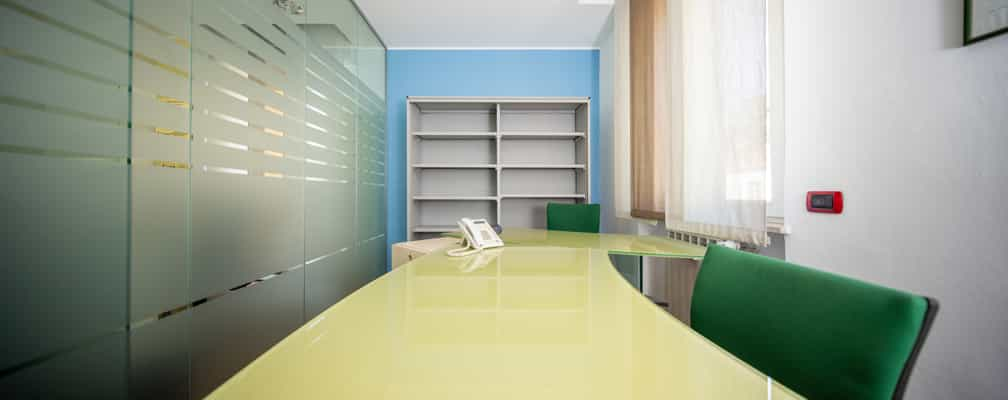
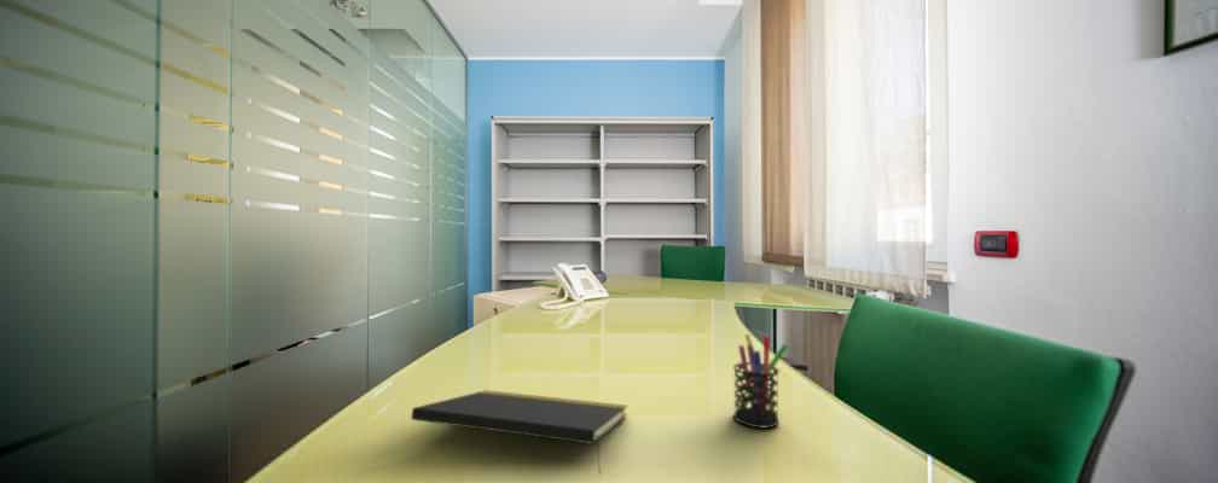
+ pen holder [732,332,789,429]
+ notepad [410,389,628,476]
